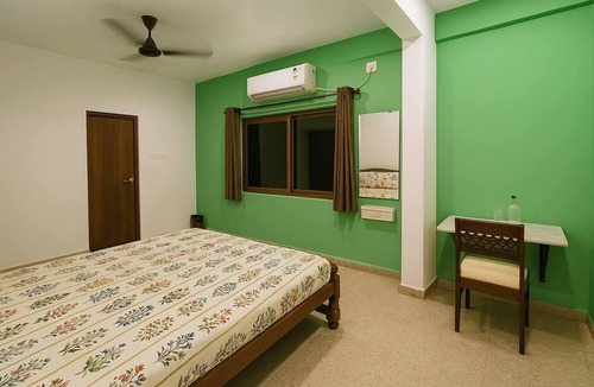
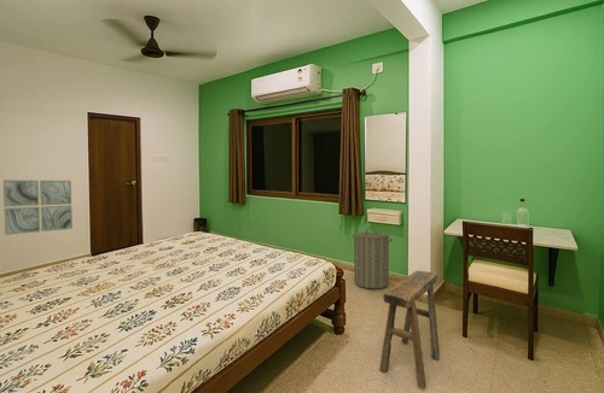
+ stool [378,270,441,391]
+ wall art [1,178,74,236]
+ laundry hamper [352,225,394,289]
